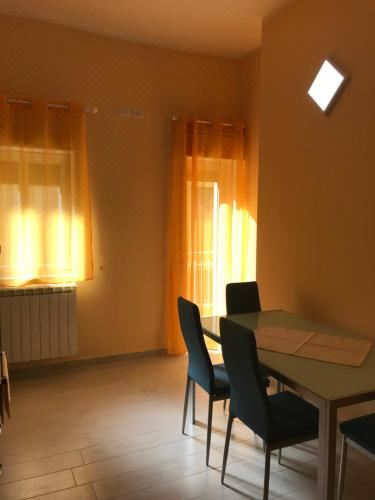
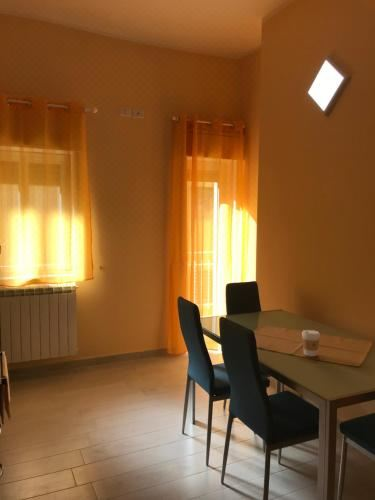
+ coffee cup [301,329,321,357]
